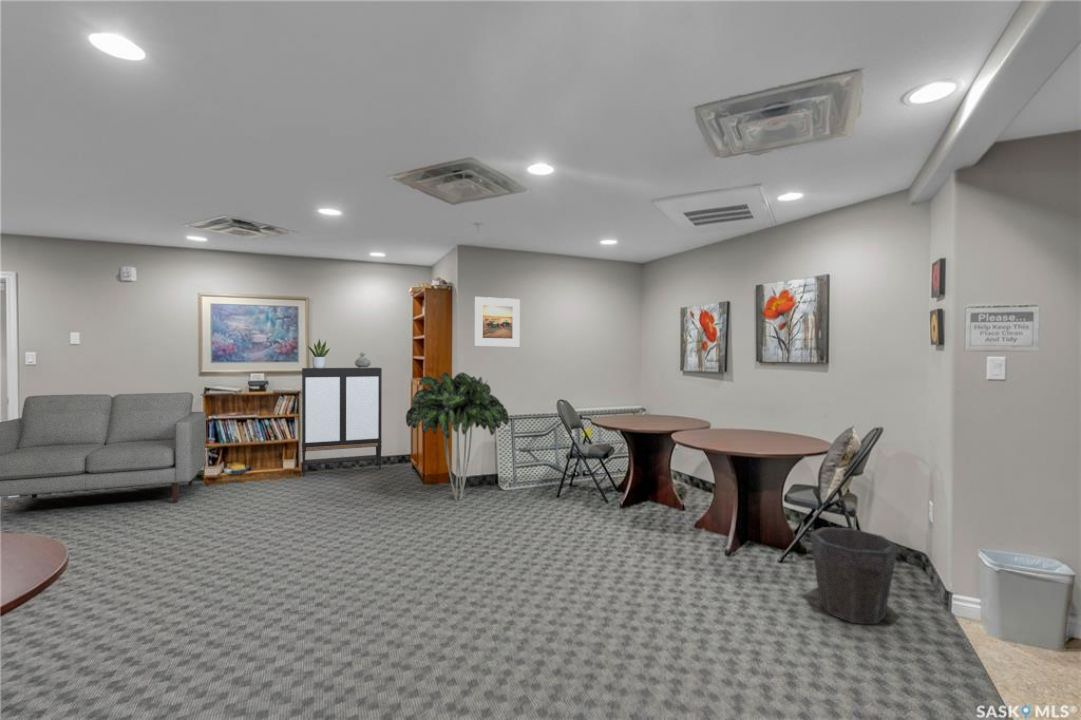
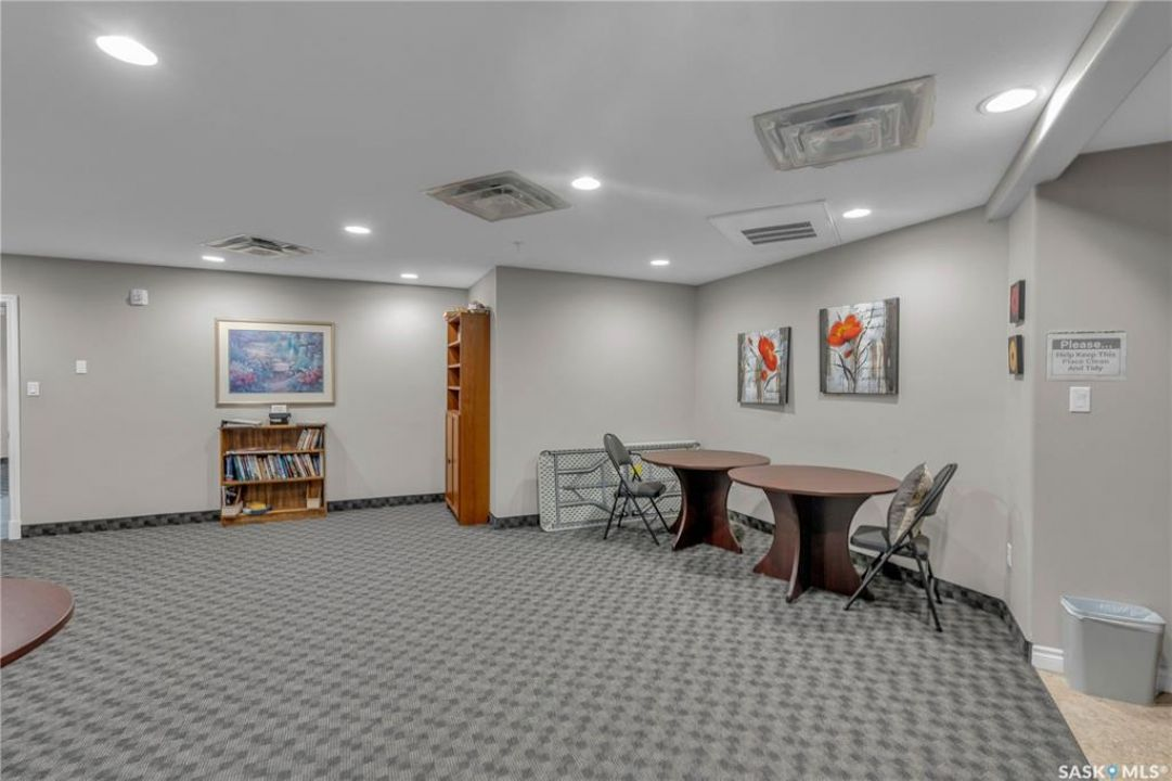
- indoor plant [405,371,510,501]
- storage cabinet [301,367,383,477]
- sofa [0,391,206,504]
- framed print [474,296,521,347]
- waste bin [809,526,899,625]
- potted plant [307,337,331,369]
- ceramic vessel [354,351,372,368]
